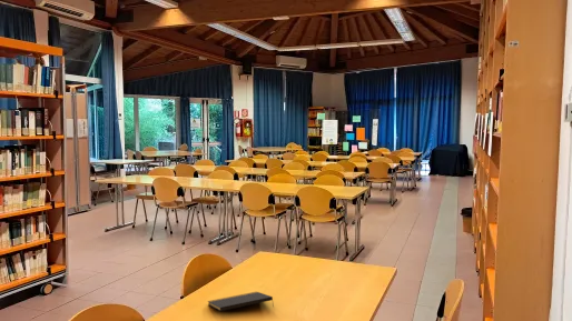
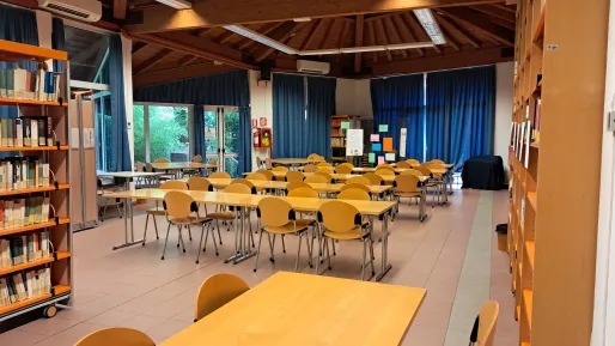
- notepad [207,291,275,312]
